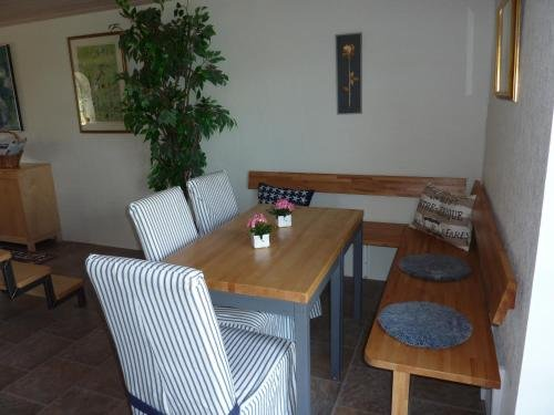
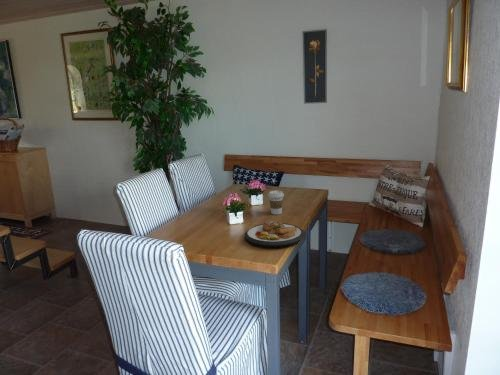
+ plate [243,220,306,248]
+ coffee cup [267,190,285,216]
